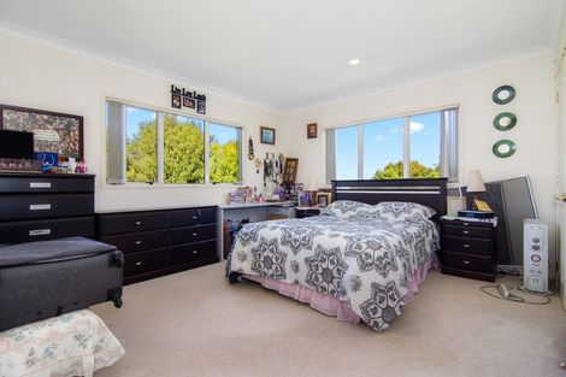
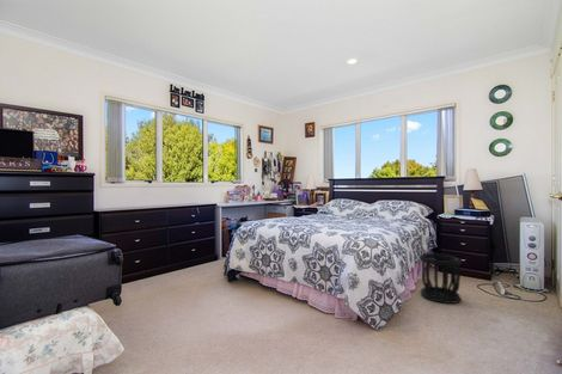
+ wastebasket [417,252,463,305]
